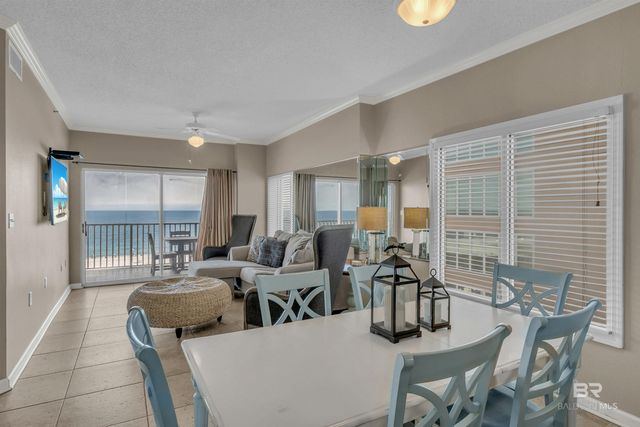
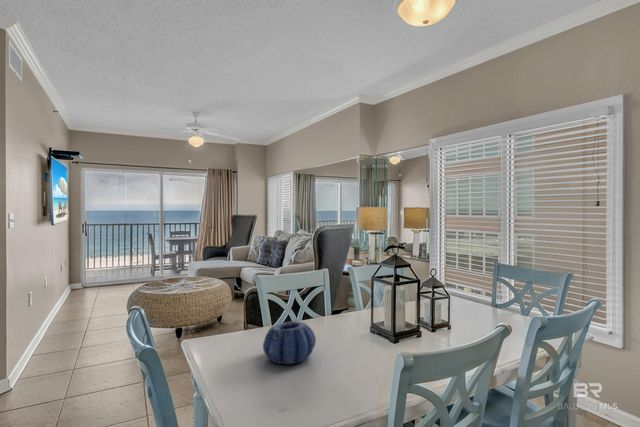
+ decorative bowl [262,320,317,365]
